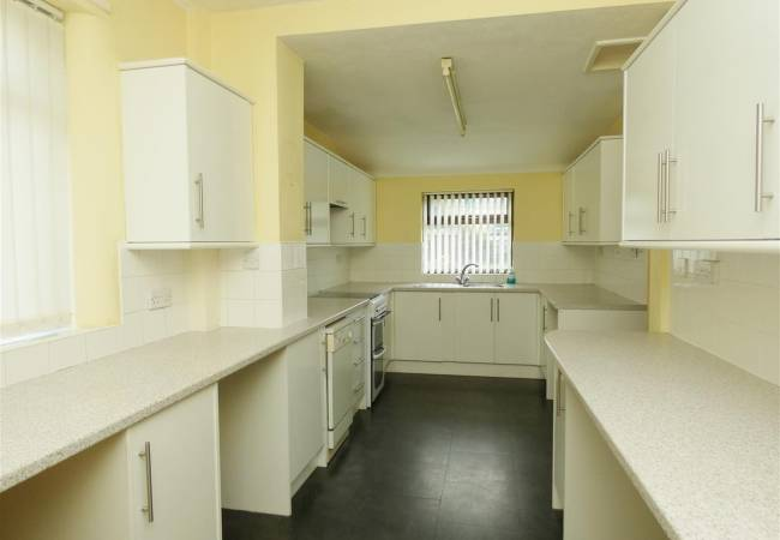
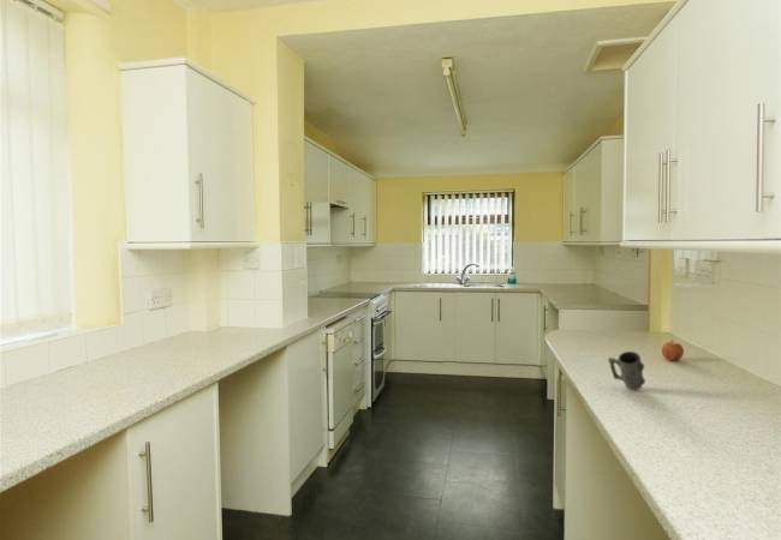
+ mug [607,350,646,391]
+ apple [660,338,685,361]
